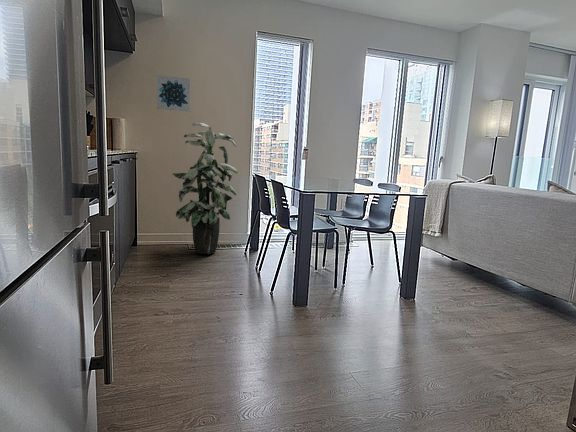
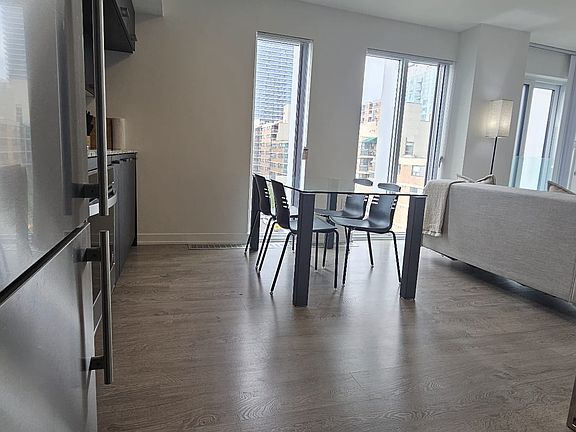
- indoor plant [171,122,239,255]
- wall art [156,74,191,113]
